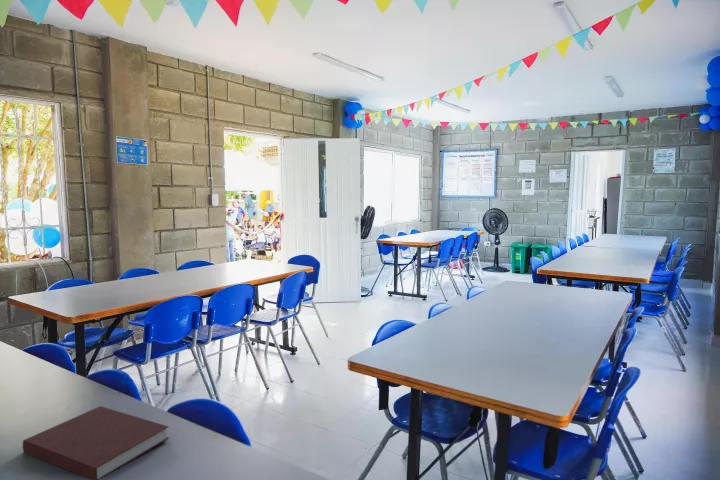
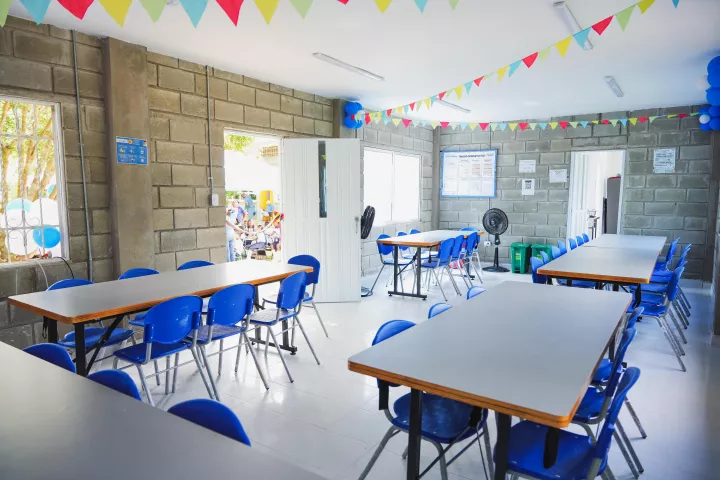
- notebook [22,405,170,480]
